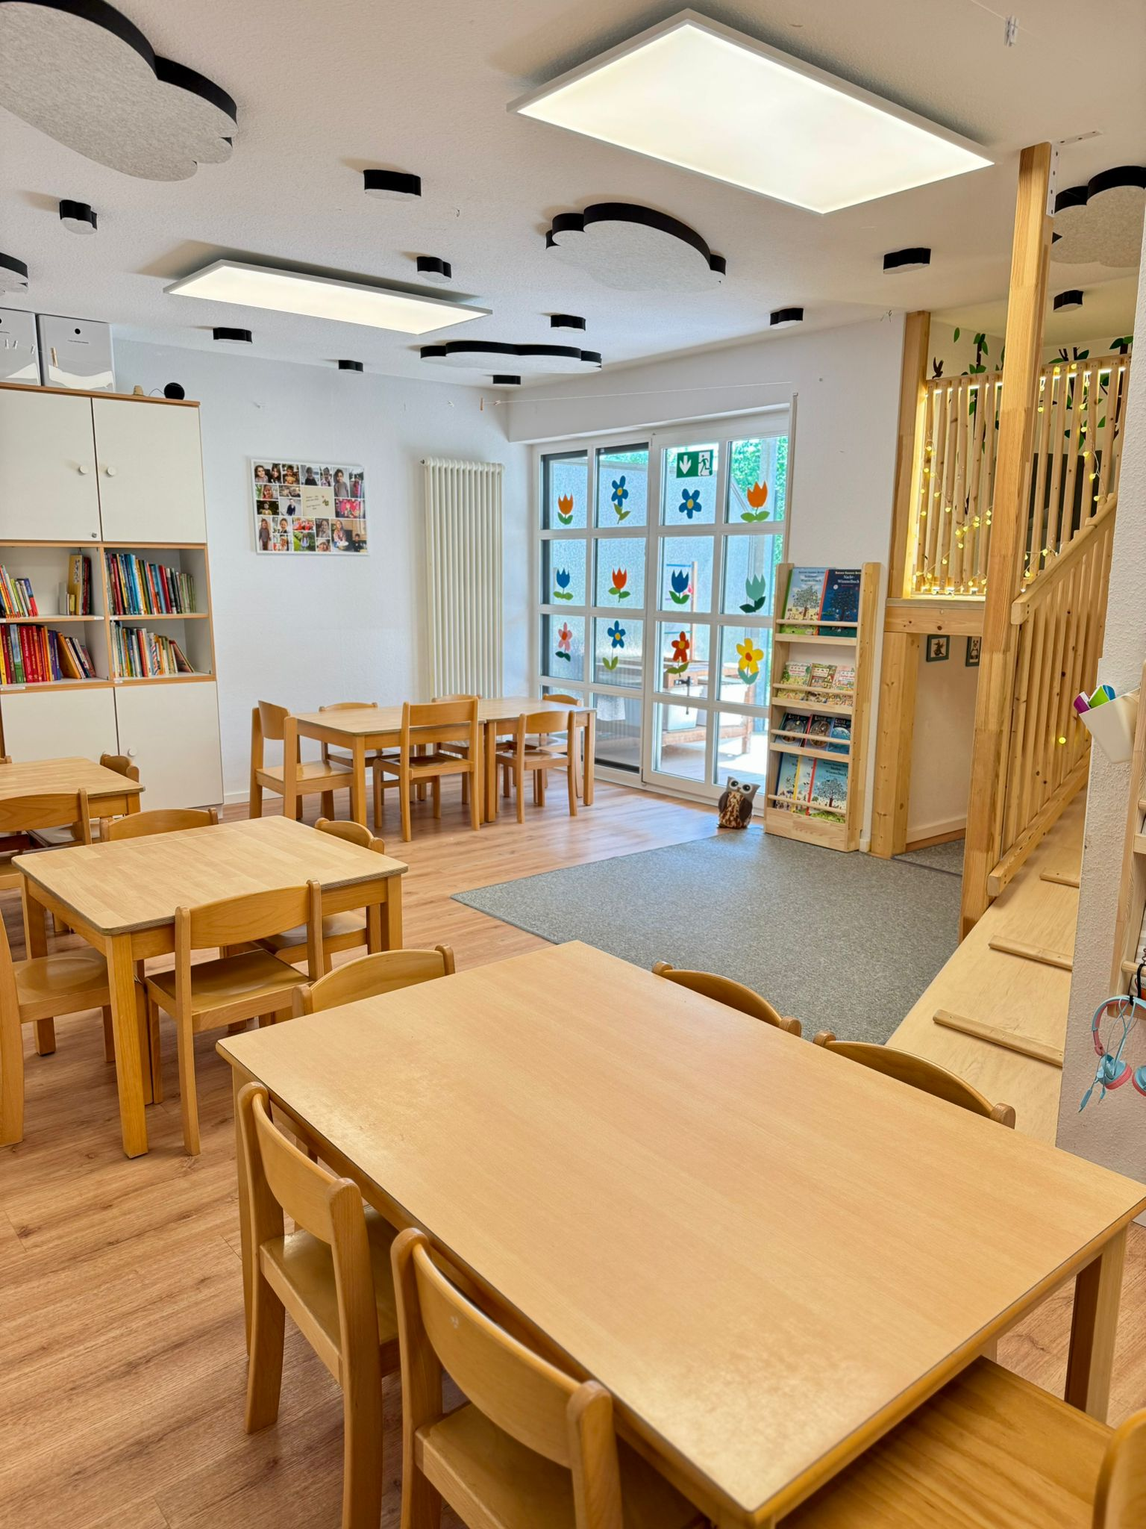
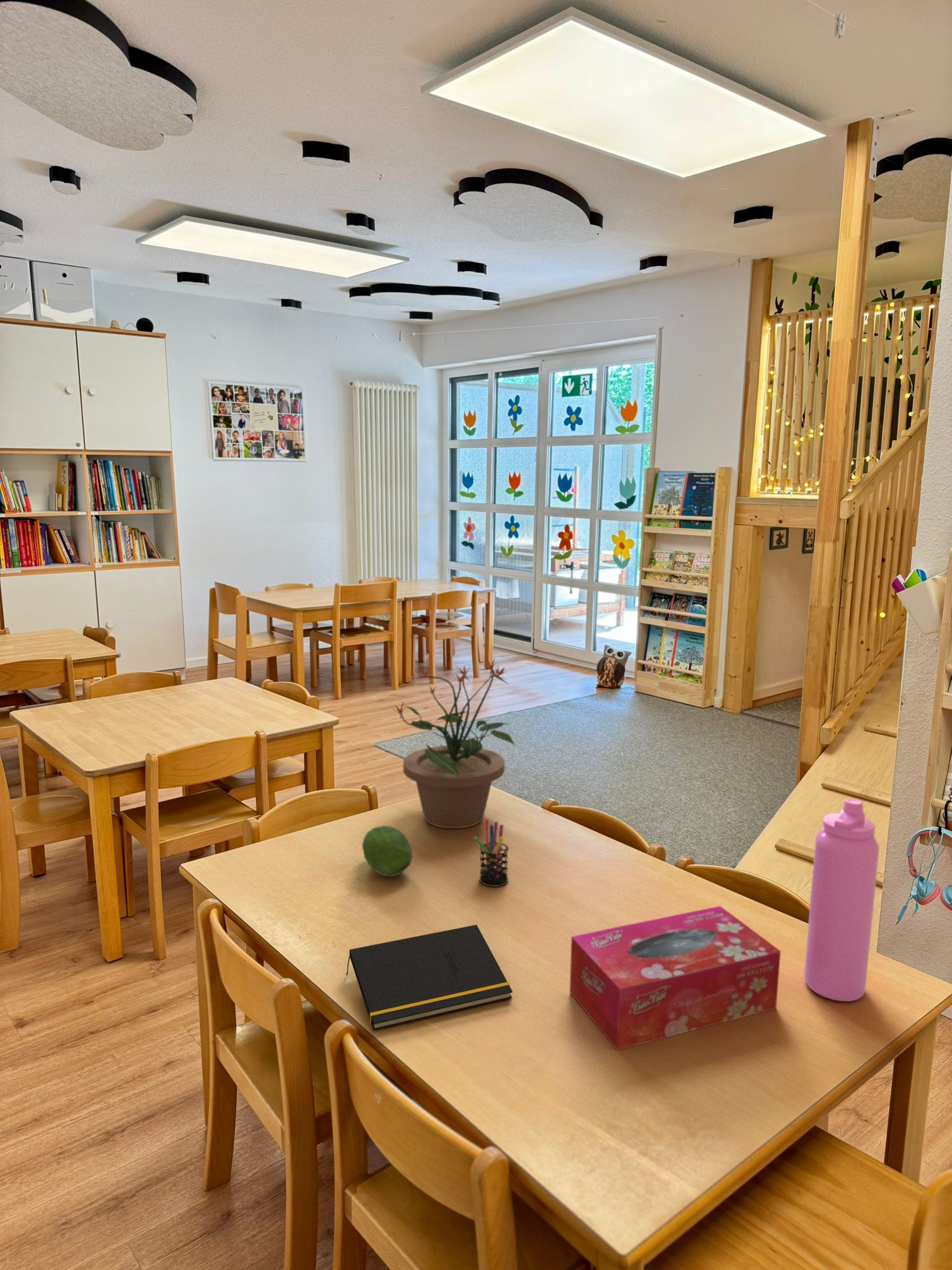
+ pen holder [474,818,509,887]
+ tissue box [569,905,782,1051]
+ notepad [345,924,513,1031]
+ potted plant [390,657,516,829]
+ fruit [361,825,413,877]
+ water bottle [803,798,880,1002]
